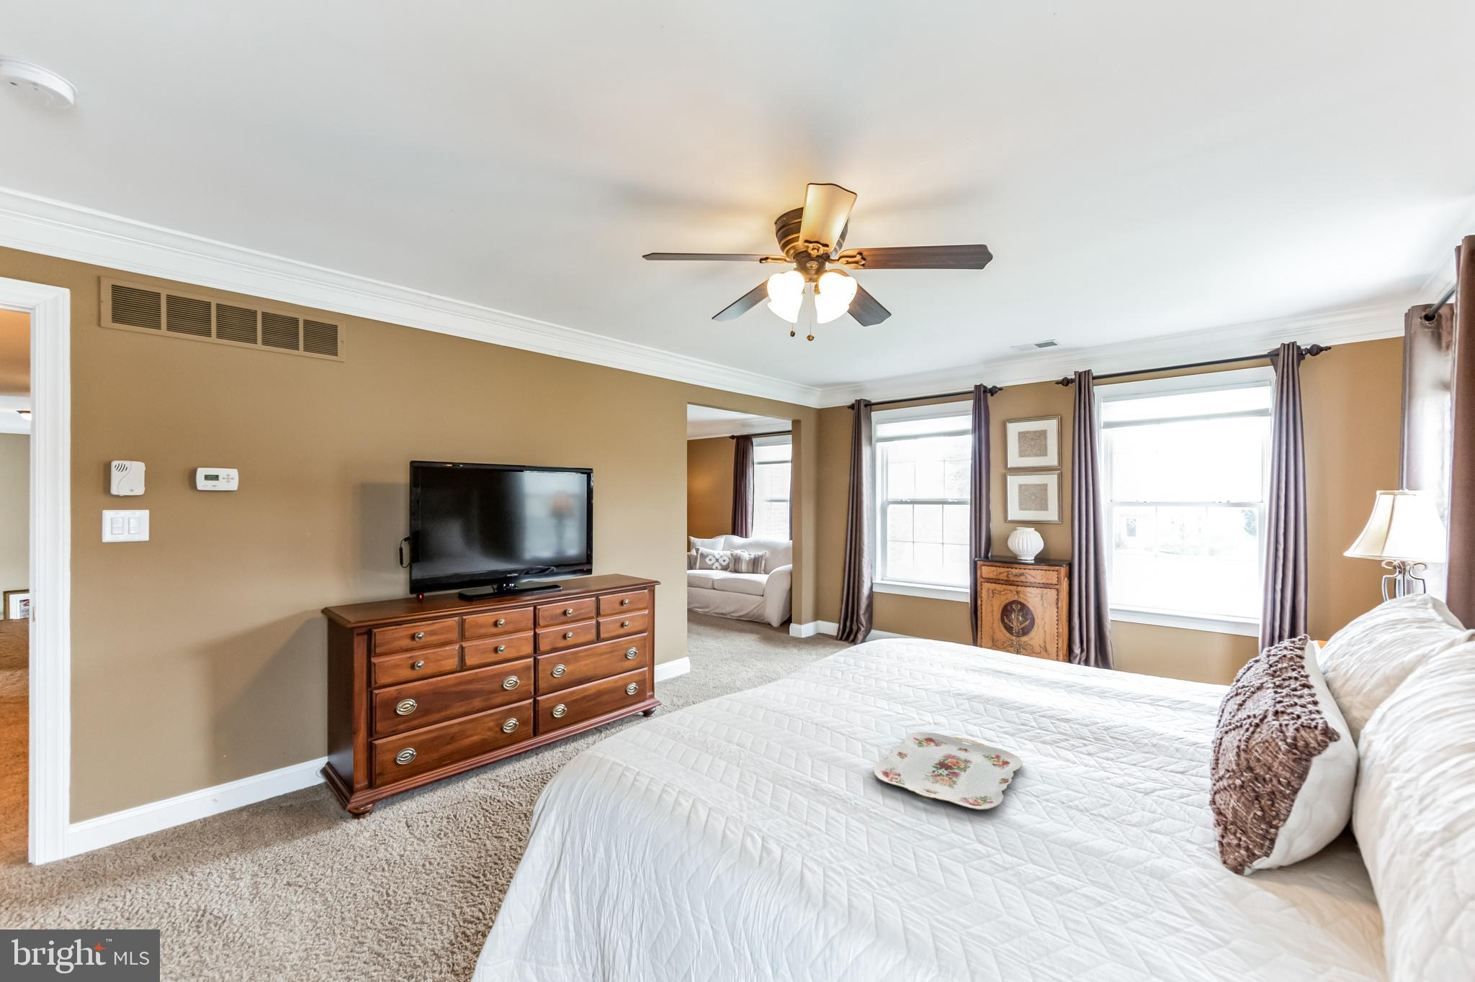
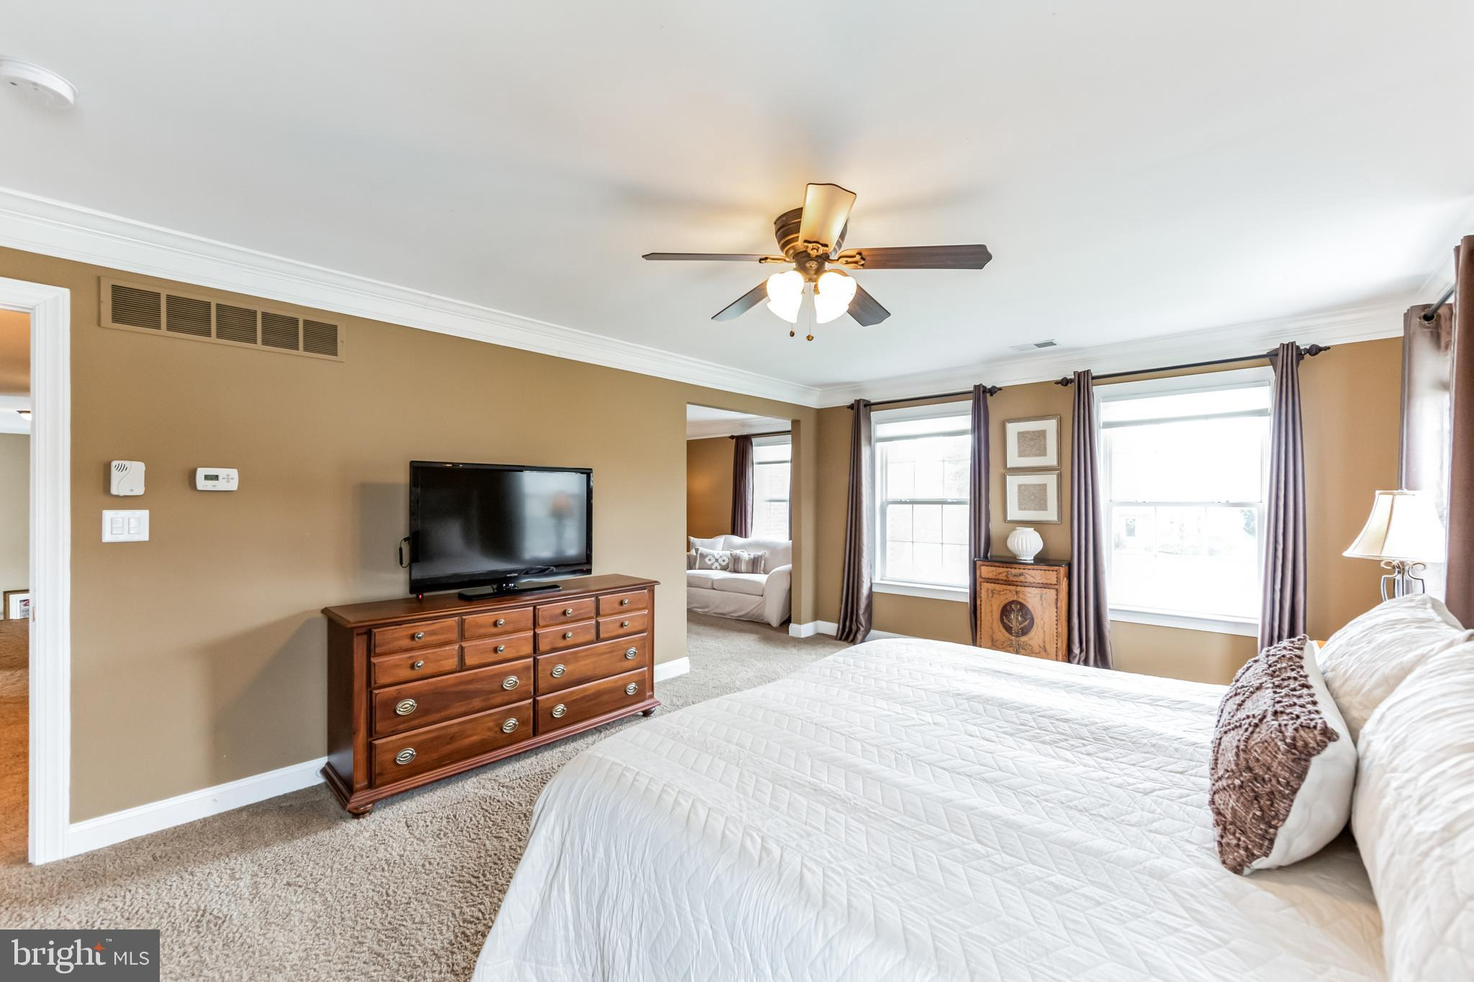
- serving tray [873,732,1023,810]
